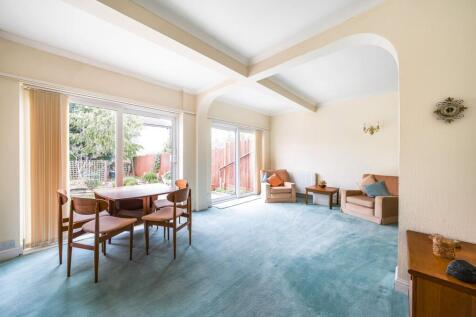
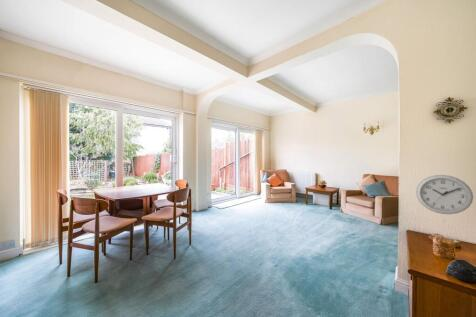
+ wall clock [415,174,474,215]
